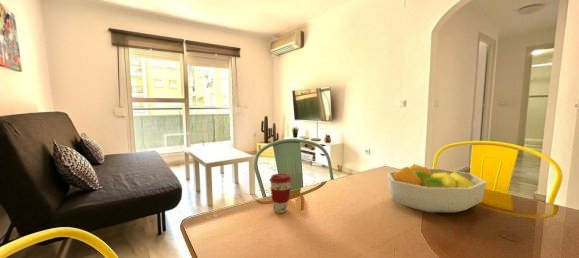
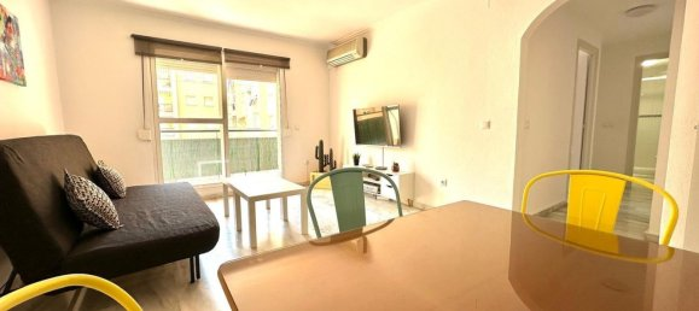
- fruit bowl [386,163,488,214]
- coffee cup [268,173,293,214]
